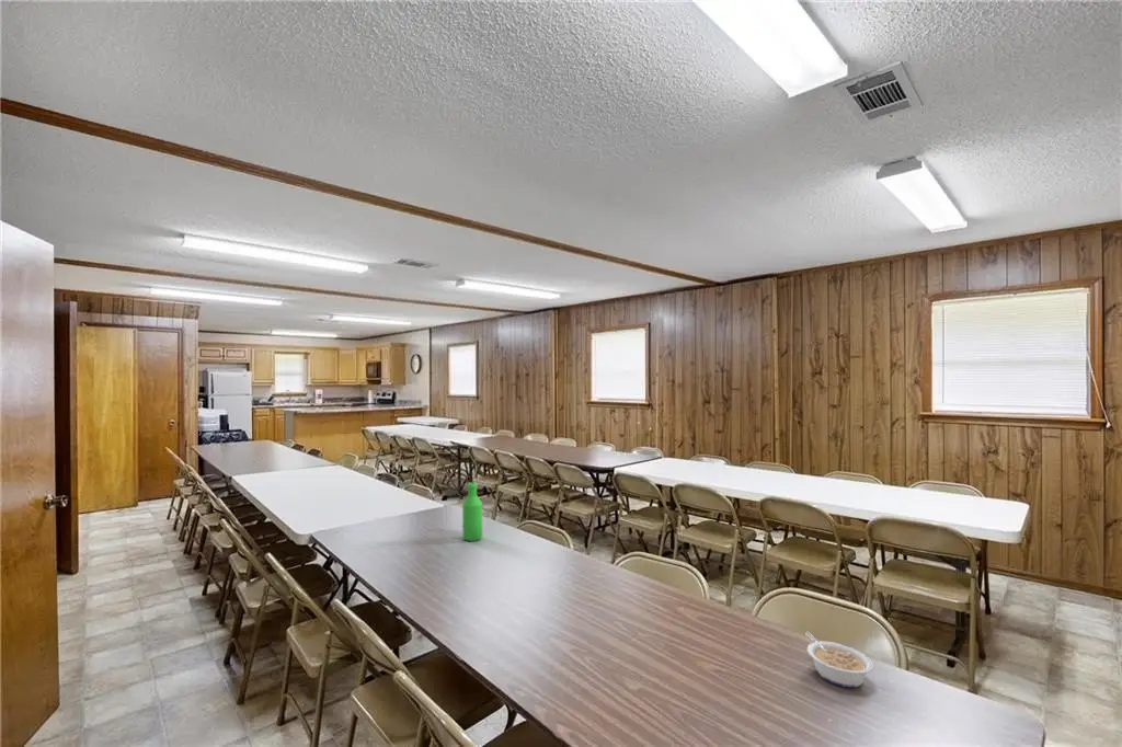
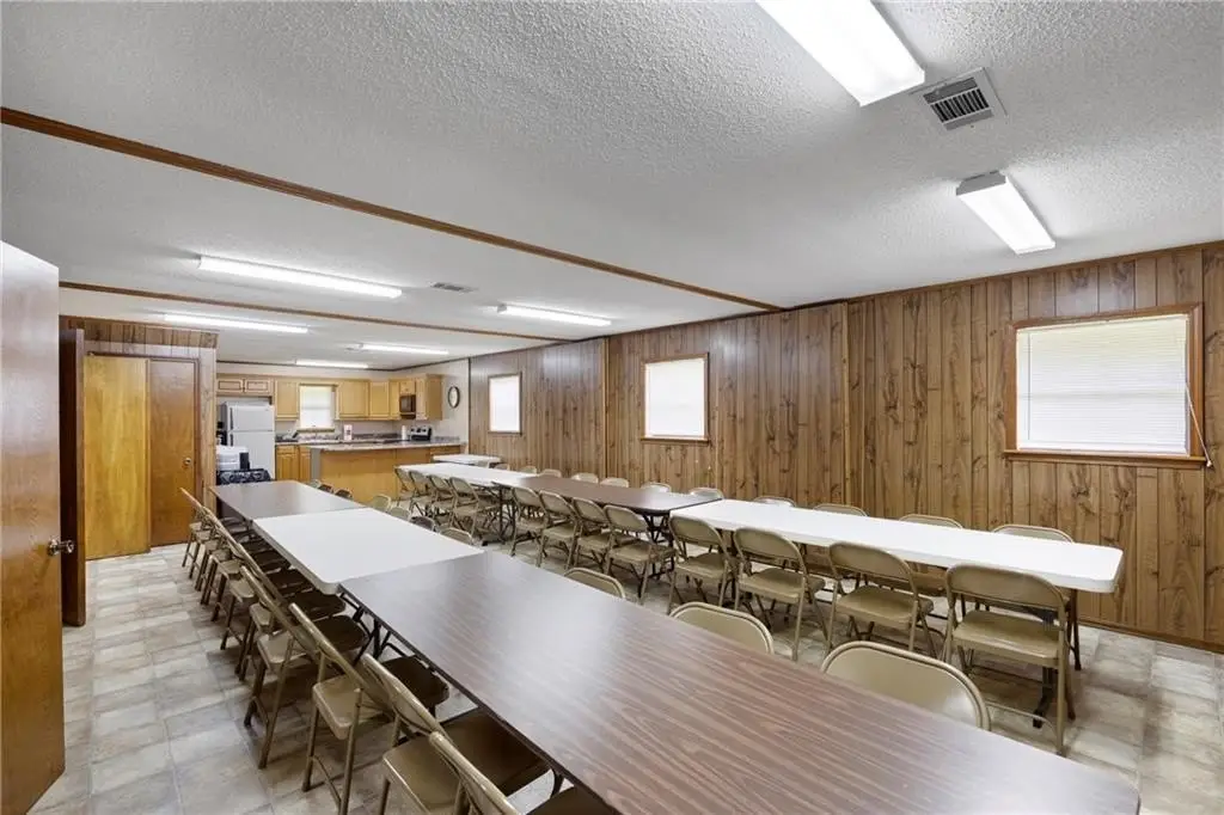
- bottle [461,482,483,542]
- legume [804,631,874,688]
